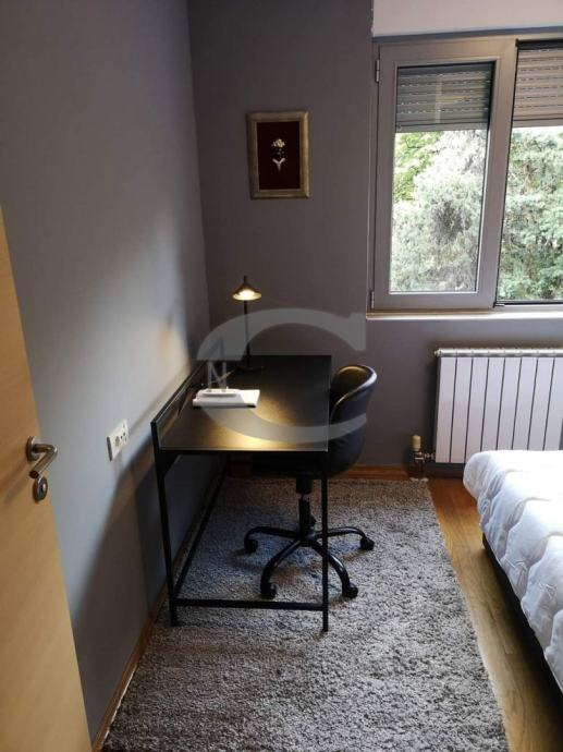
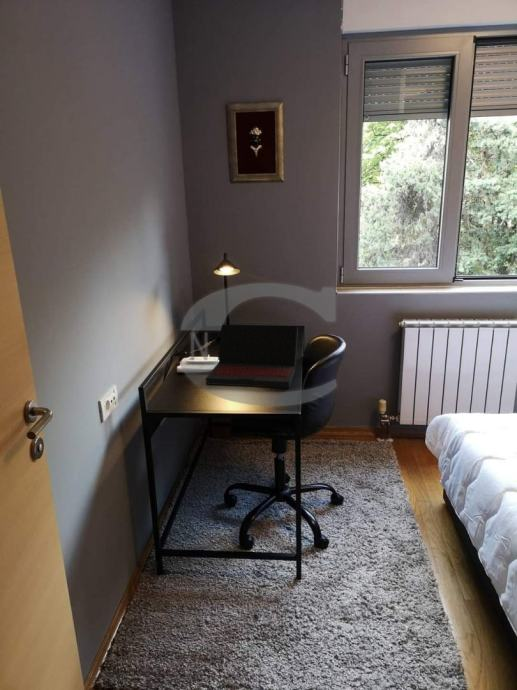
+ laptop [205,323,299,389]
